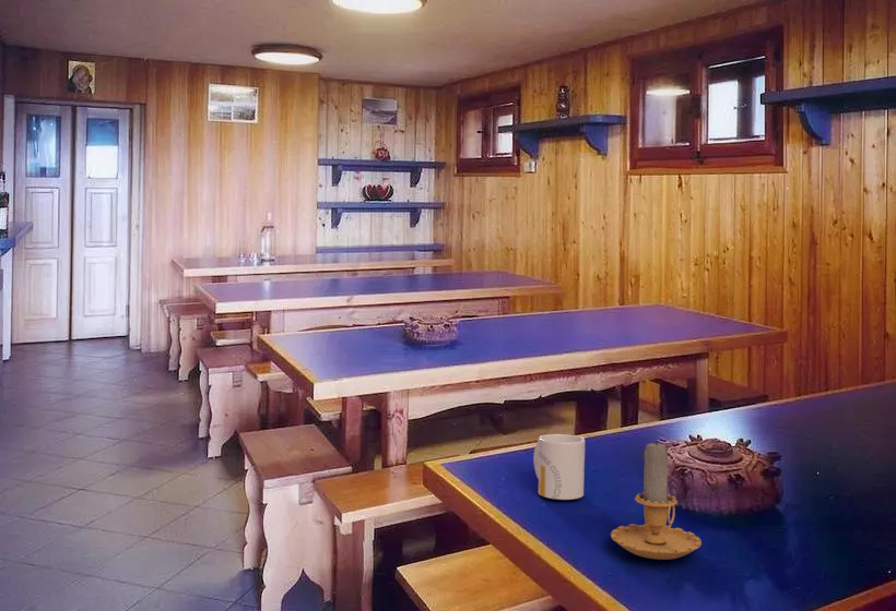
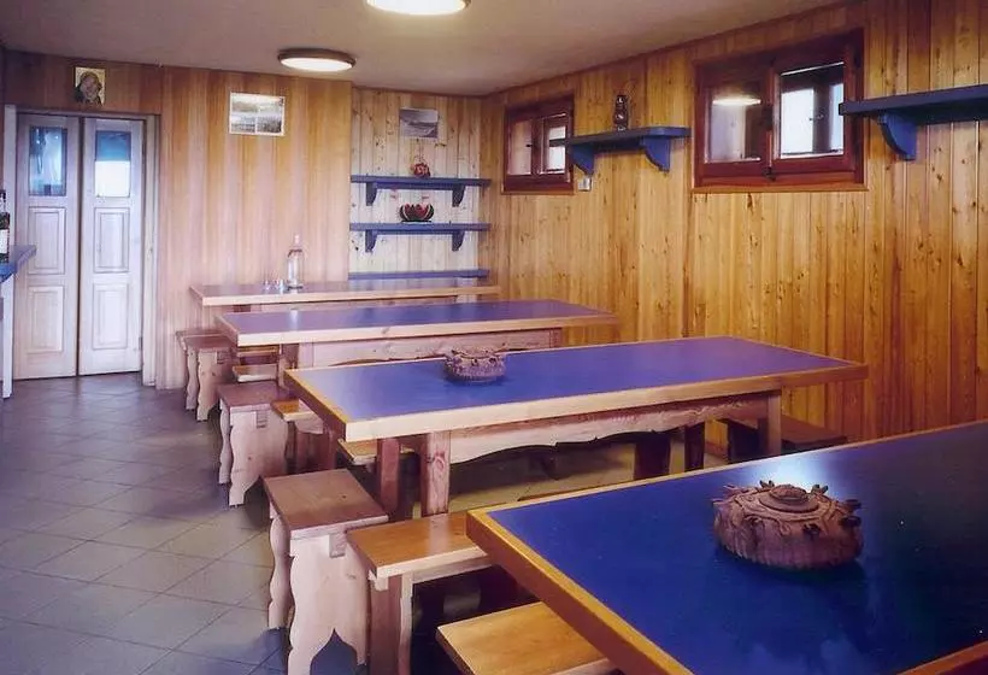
- candle [610,441,703,561]
- mug [532,433,586,501]
